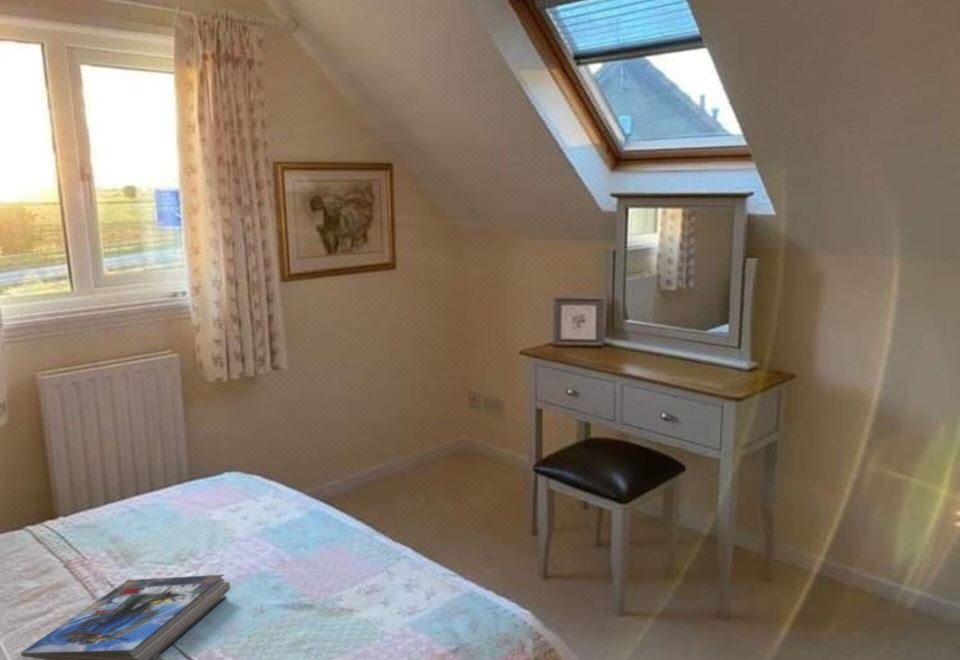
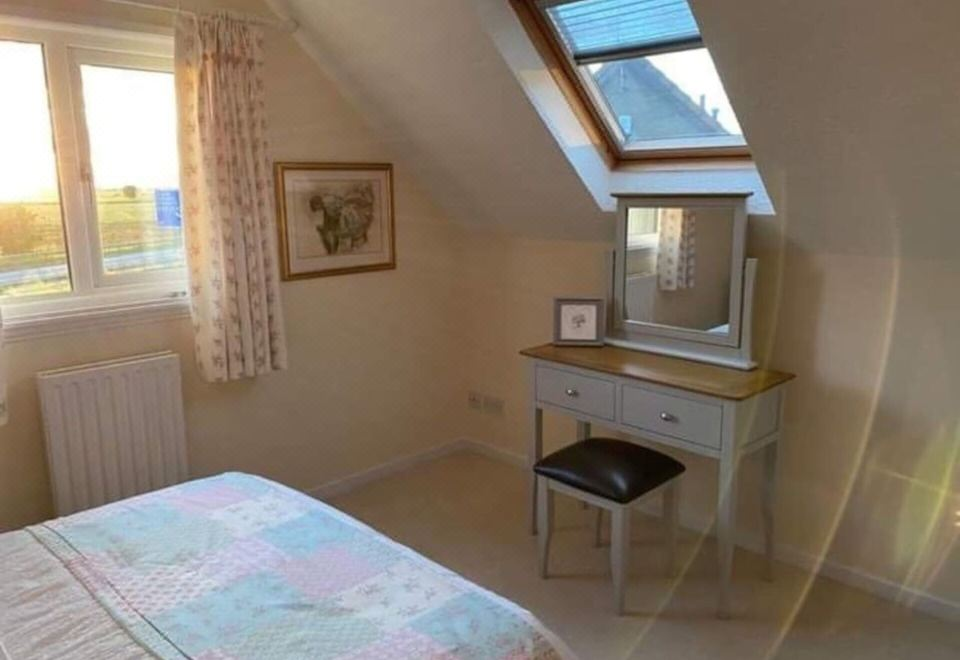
- magazine [20,574,232,660]
